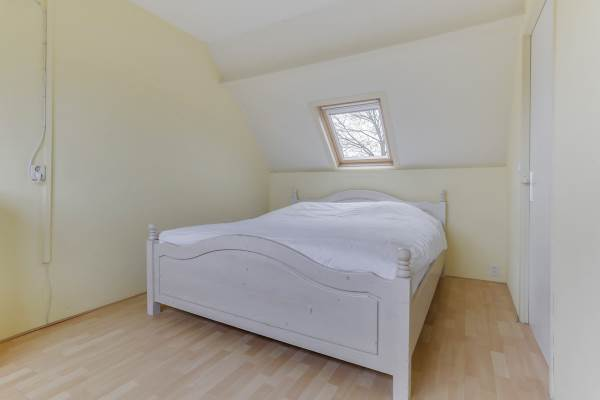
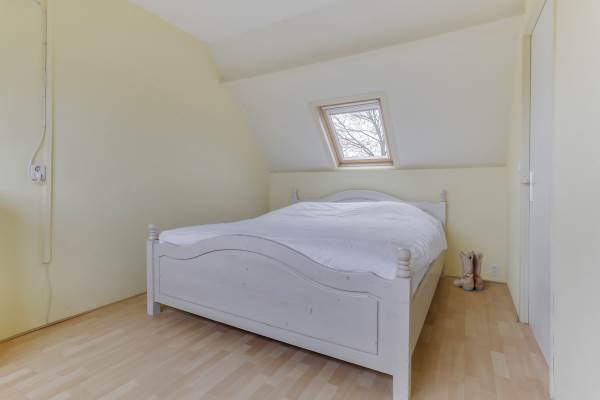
+ boots [453,250,484,292]
